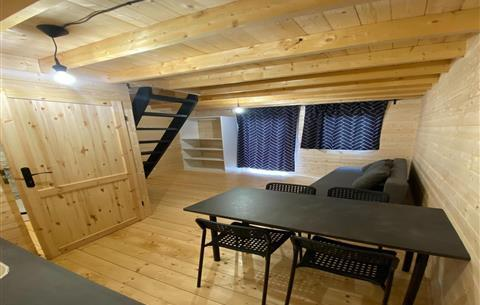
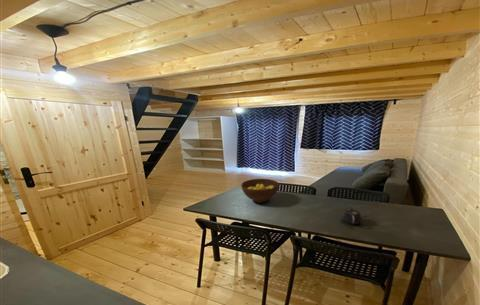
+ teapot [341,205,363,225]
+ fruit bowl [240,178,280,204]
